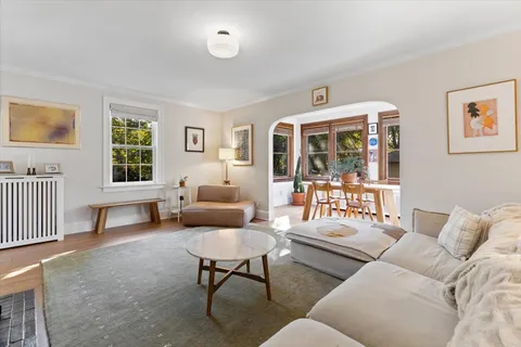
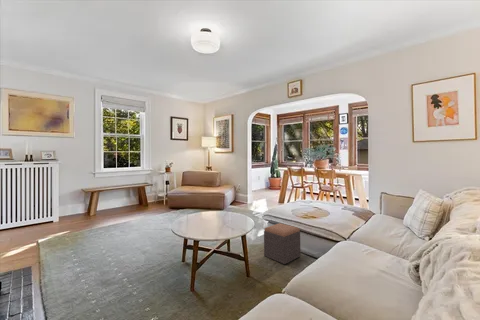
+ footstool [263,222,301,265]
